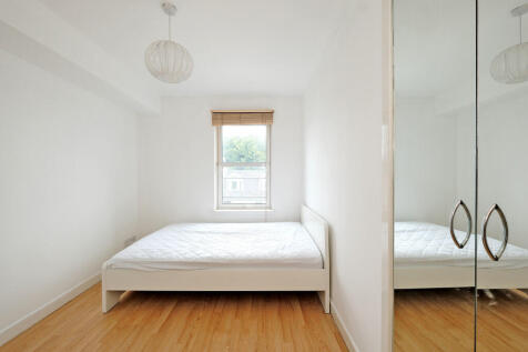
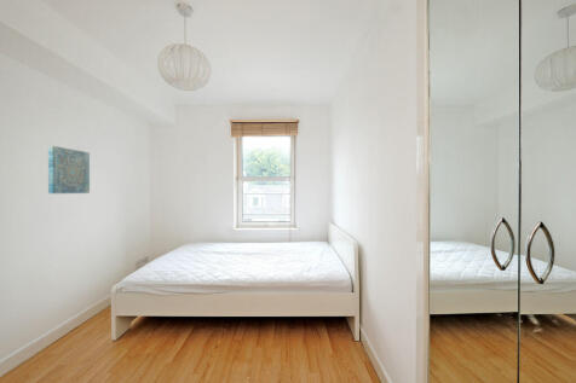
+ wall art [47,145,91,195]
